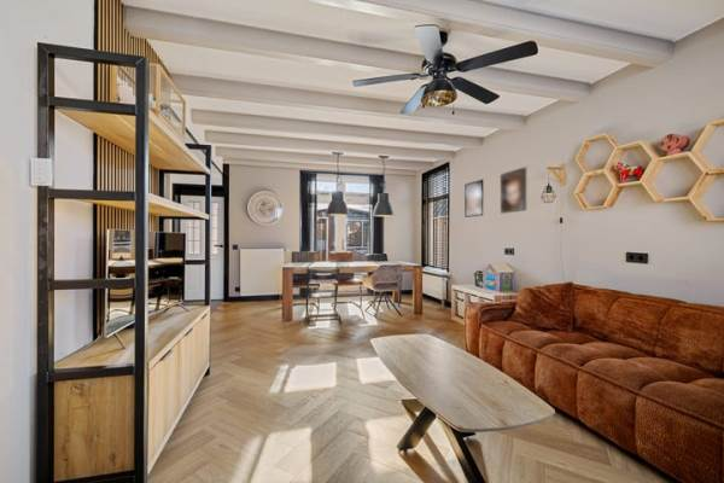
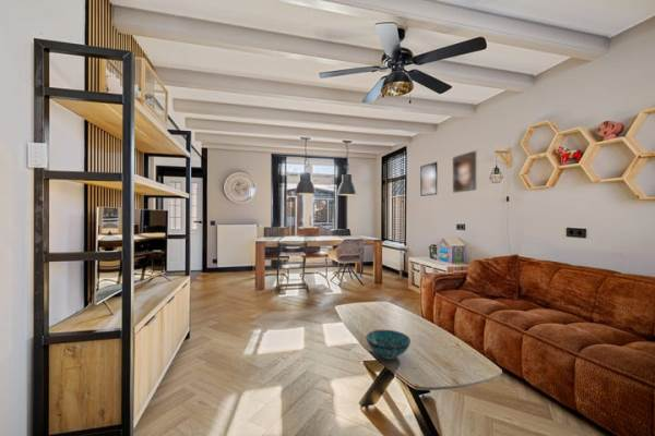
+ decorative bowl [366,329,412,360]
